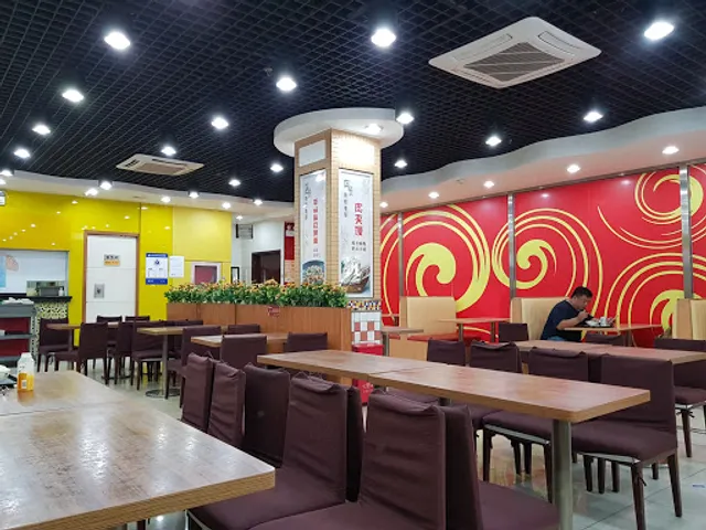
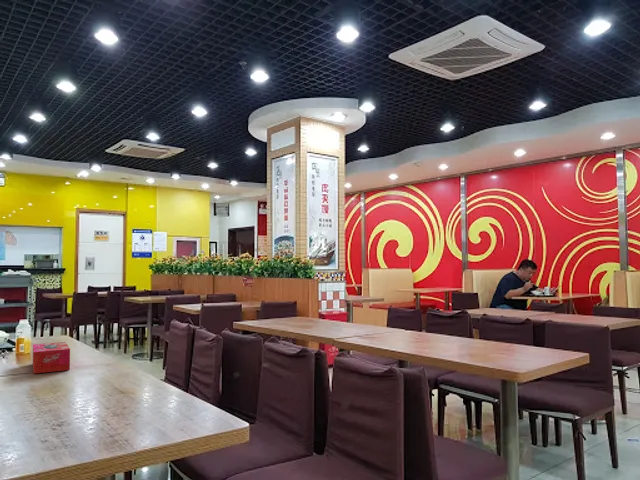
+ tissue box [32,341,71,374]
